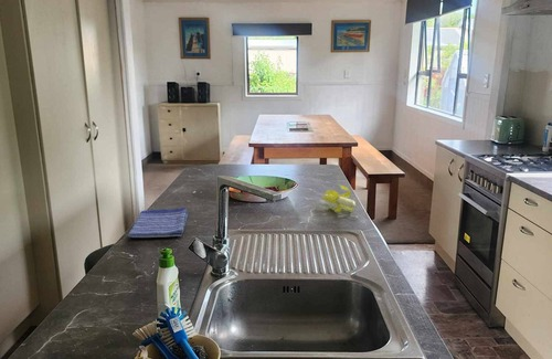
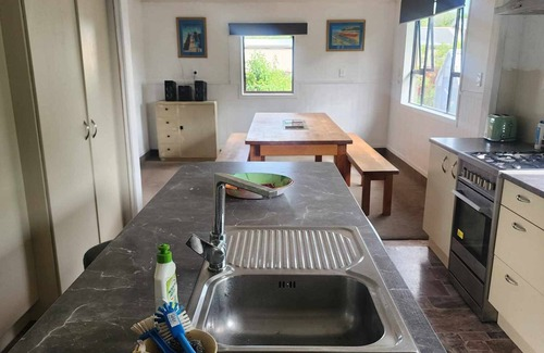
- dish towel [127,207,189,239]
- banana [320,183,357,212]
